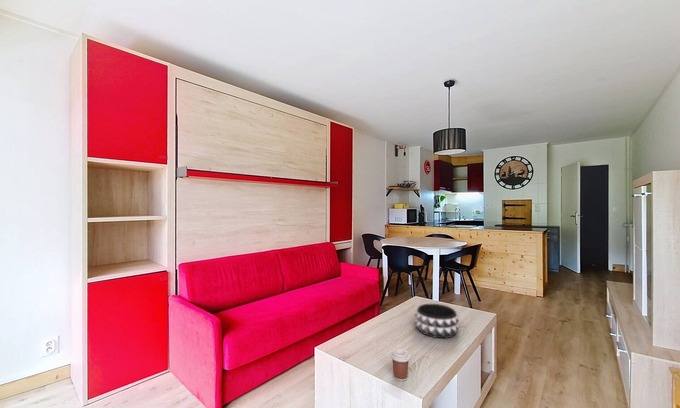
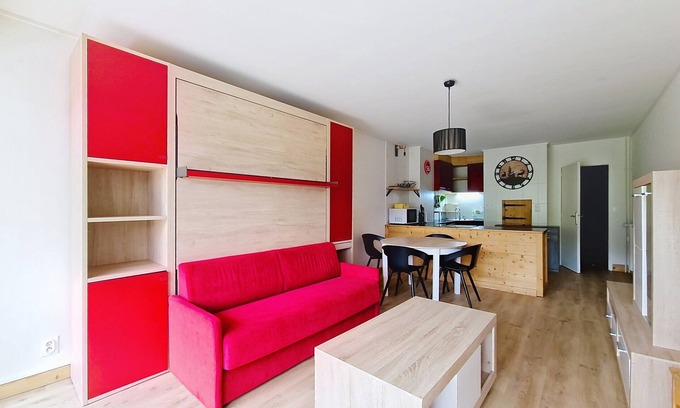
- decorative bowl [414,303,460,339]
- coffee cup [390,348,411,382]
